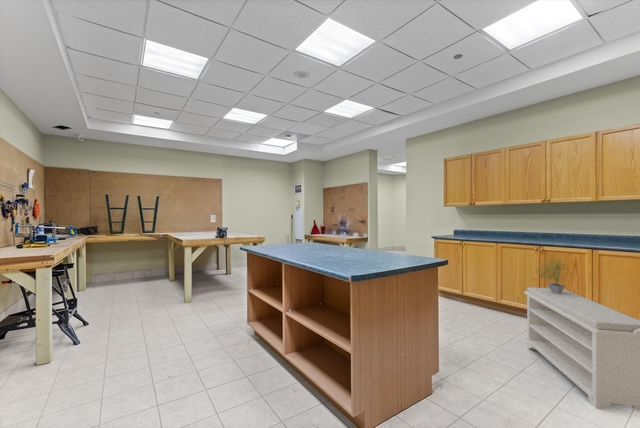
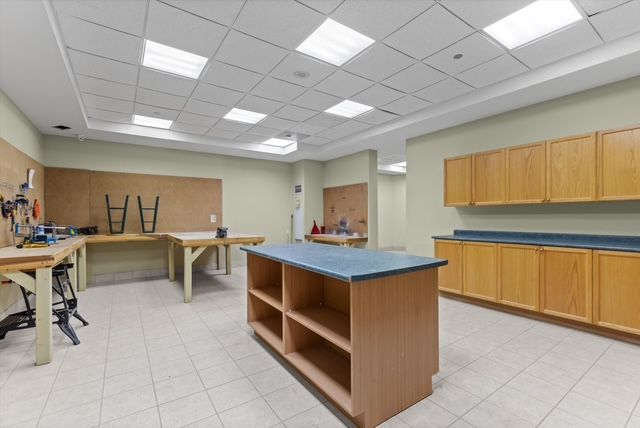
- potted plant [533,253,570,294]
- bench [523,286,640,412]
